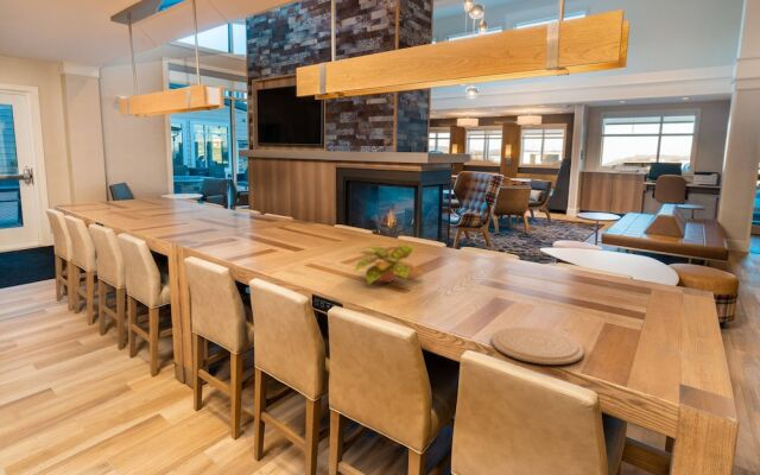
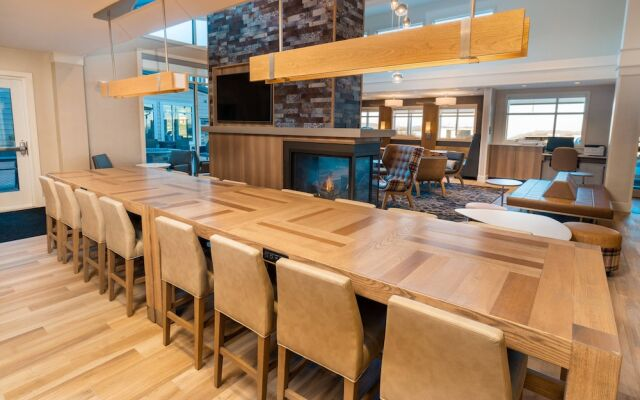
- plant [352,243,423,286]
- plate [490,327,585,366]
